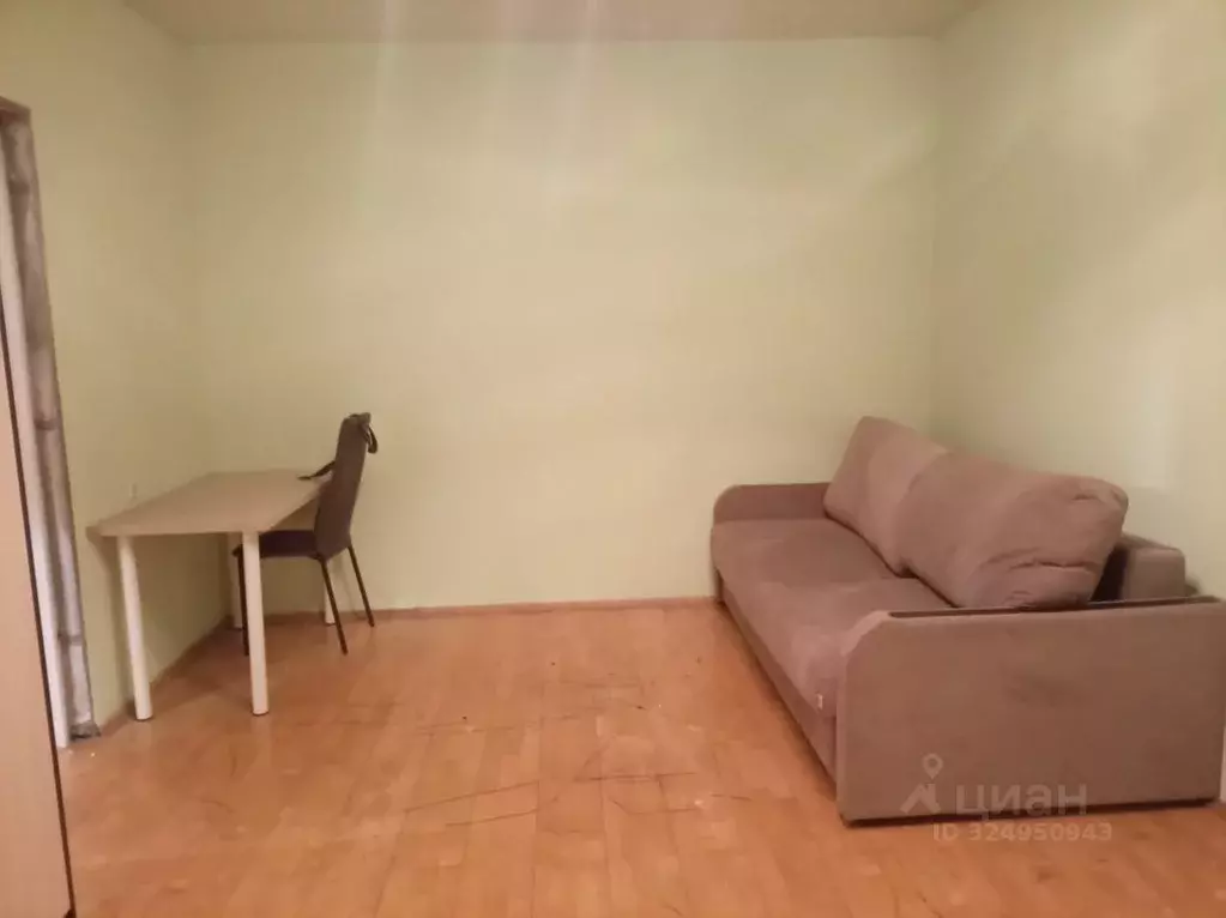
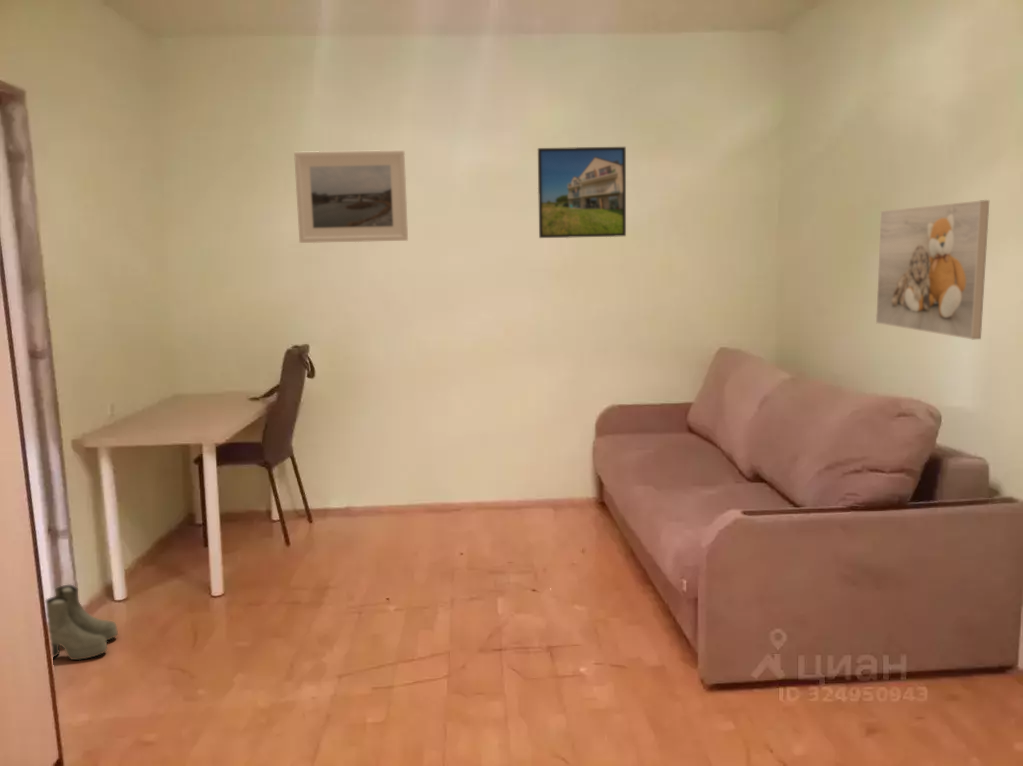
+ boots [44,584,119,661]
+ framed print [293,149,409,244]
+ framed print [537,146,627,239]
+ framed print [875,199,990,340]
